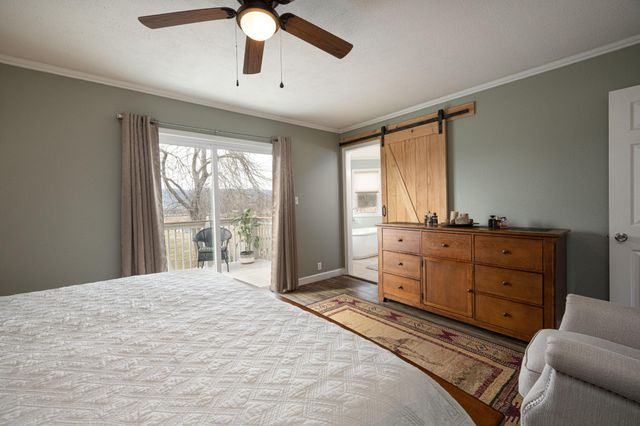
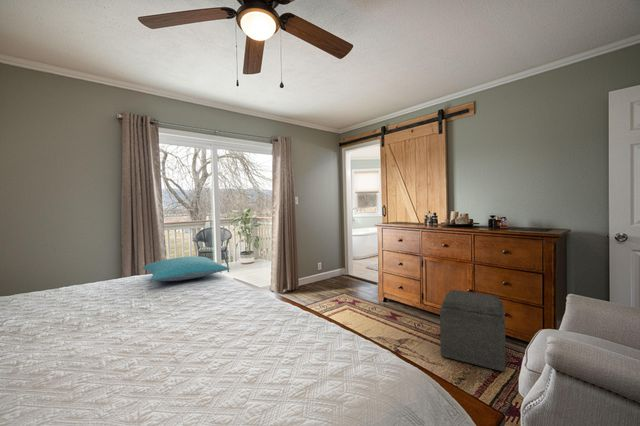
+ pillow [141,255,231,282]
+ ottoman [439,289,506,372]
